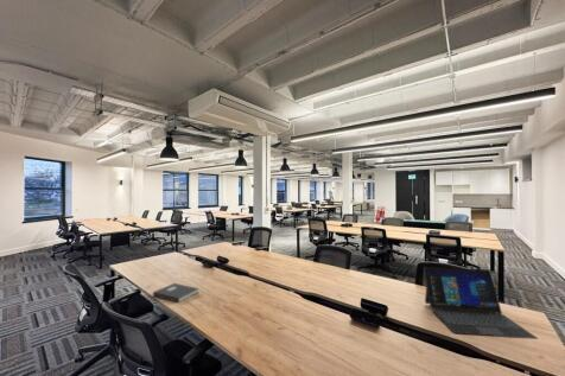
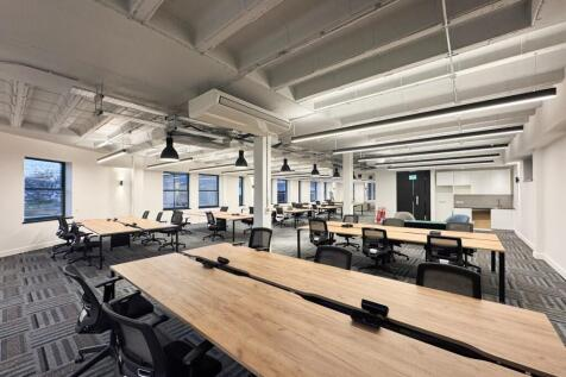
- book [152,282,199,304]
- laptop [423,266,540,340]
